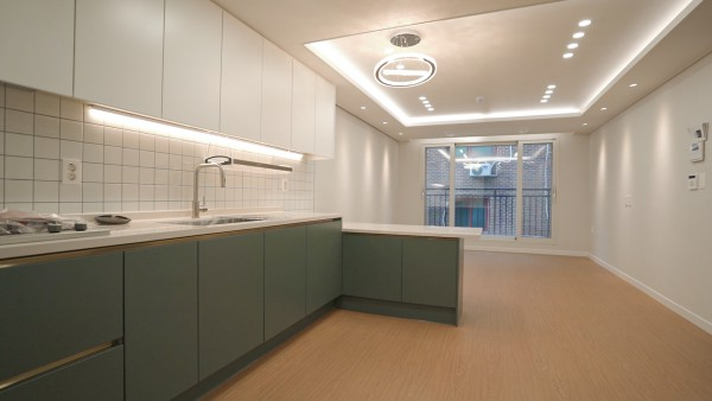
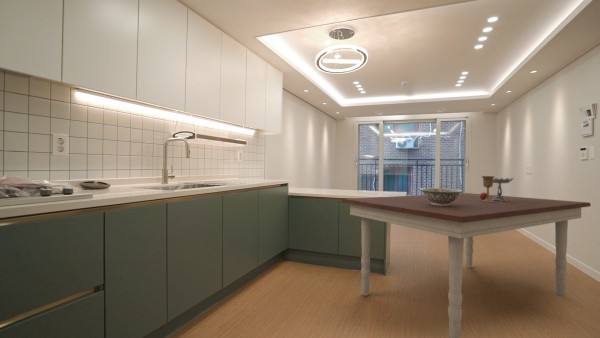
+ decorative bowl [419,187,464,206]
+ dining table [341,192,592,338]
+ goblet [479,175,515,202]
